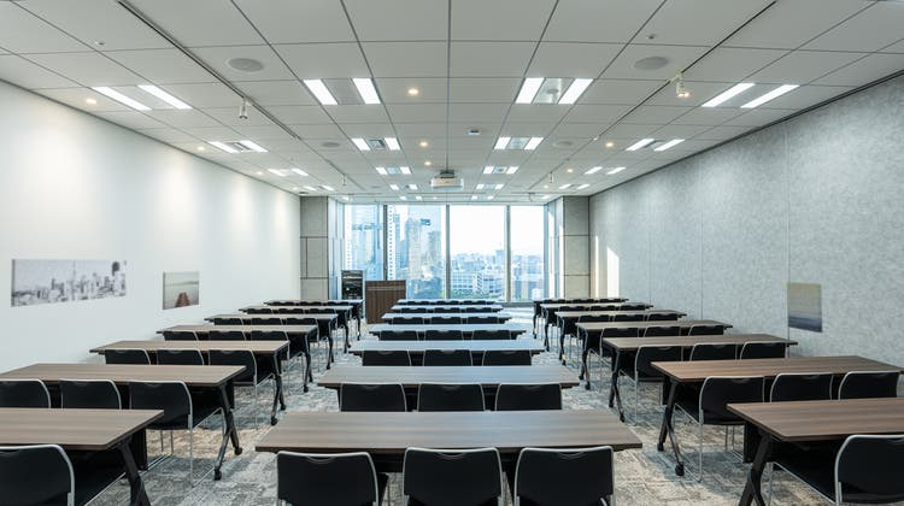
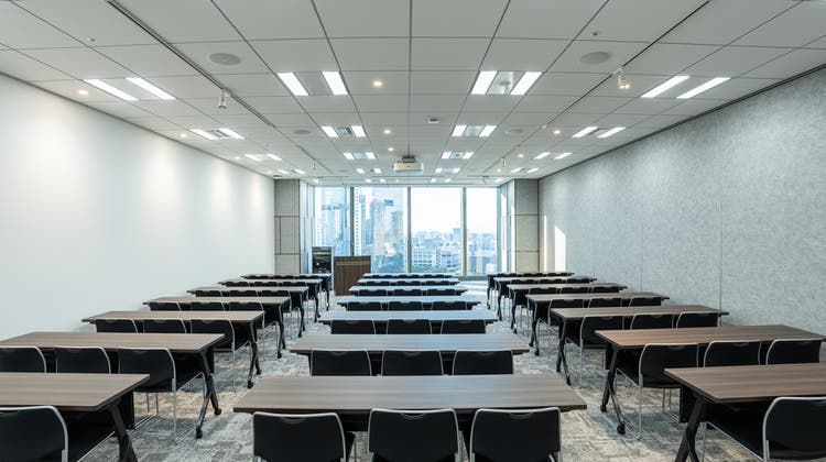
- wall art [10,258,128,308]
- wall art [162,270,200,311]
- wall art [786,281,823,334]
